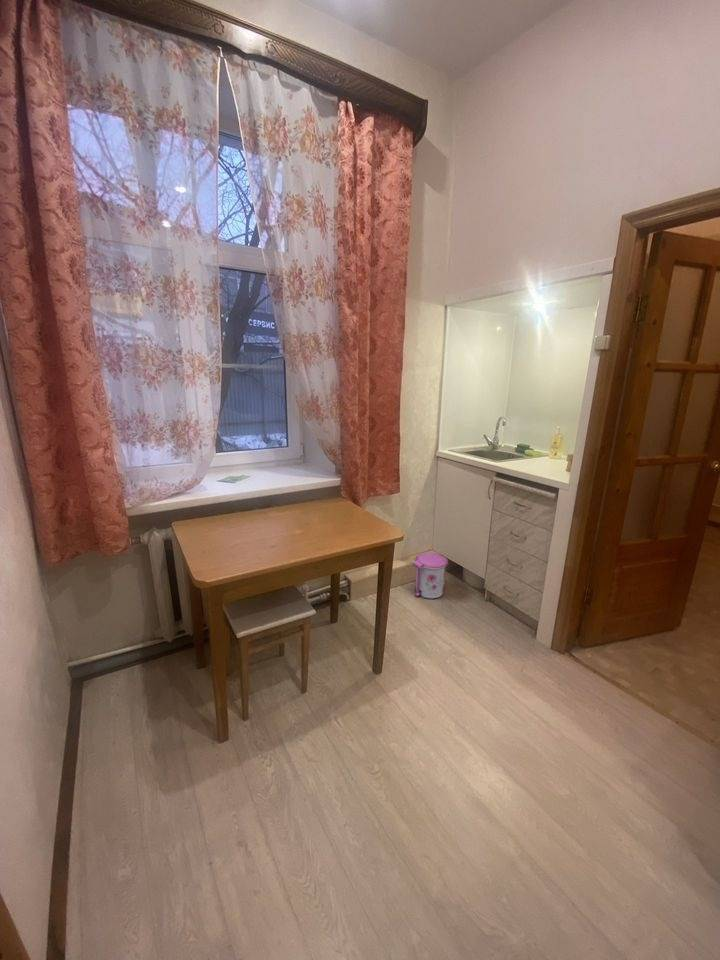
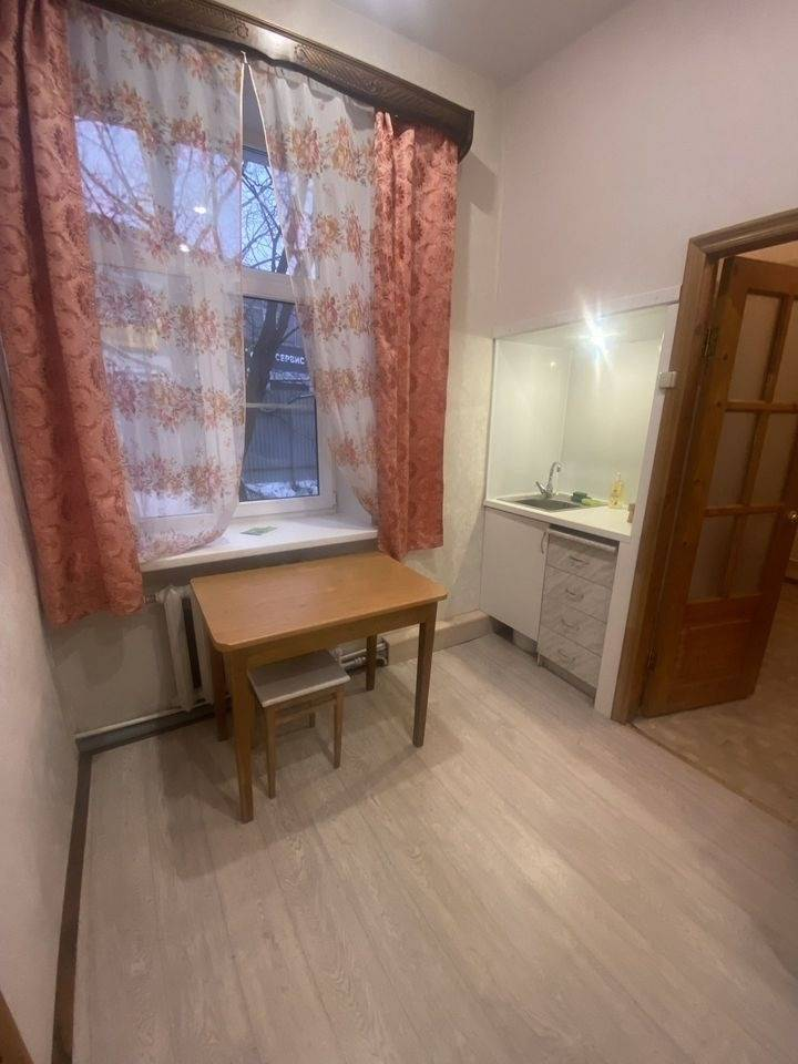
- trash can [412,552,449,600]
